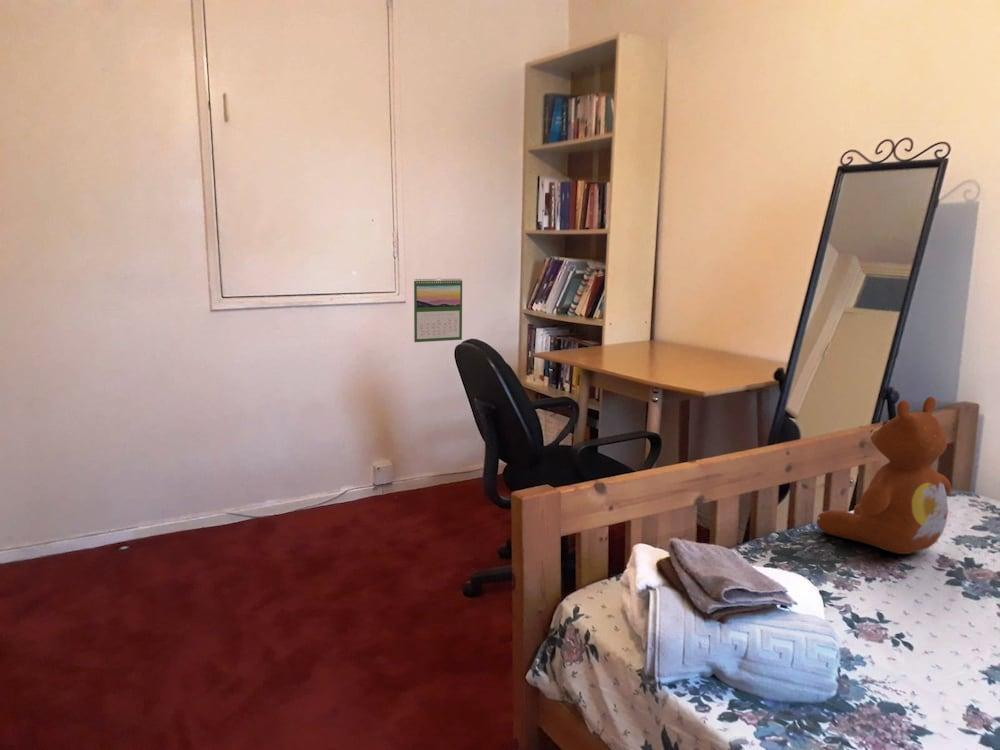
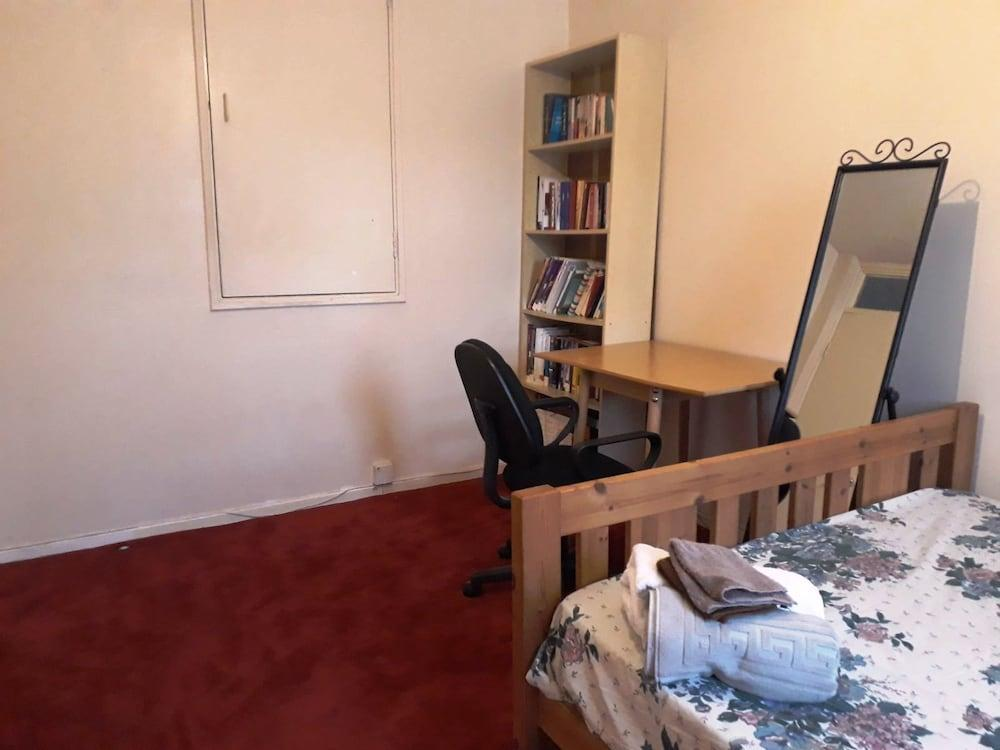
- calendar [413,277,463,343]
- teddy bear [815,396,952,555]
